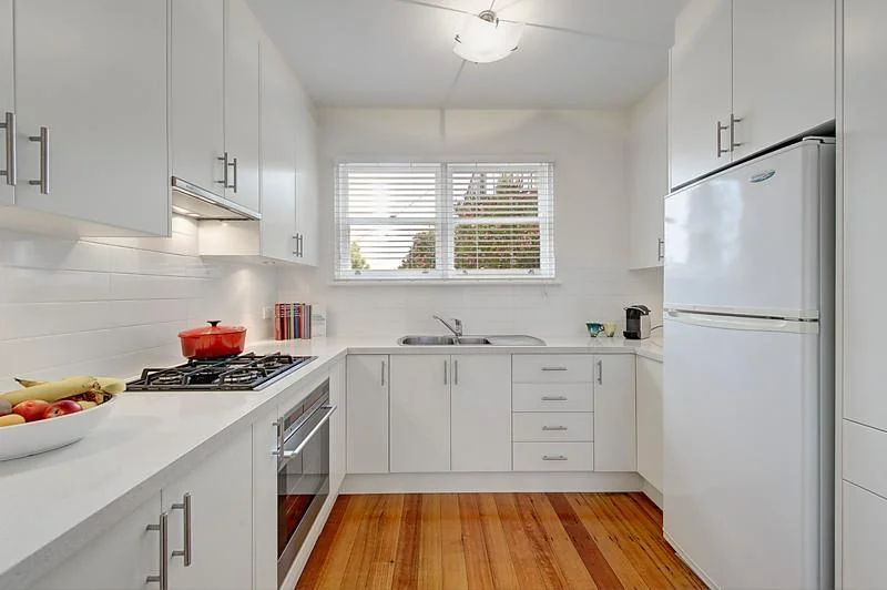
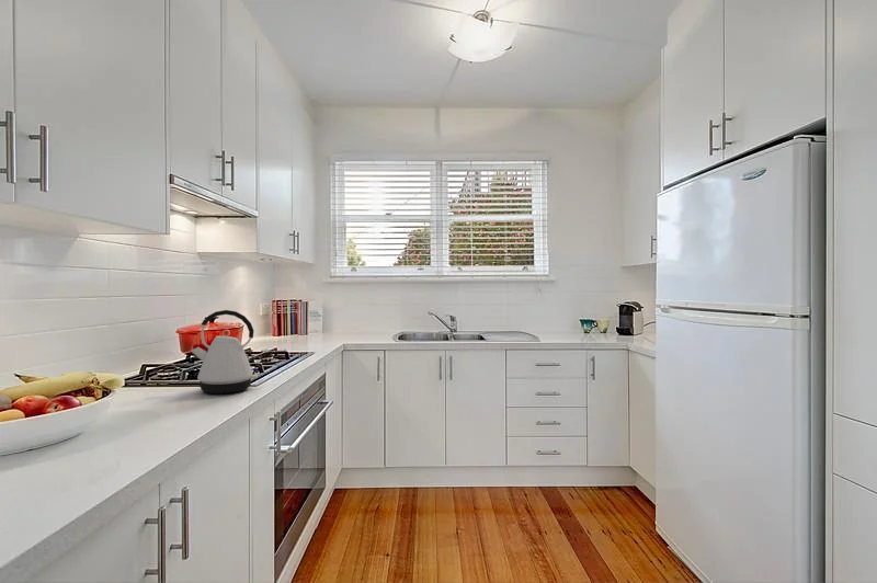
+ kettle [190,309,259,395]
